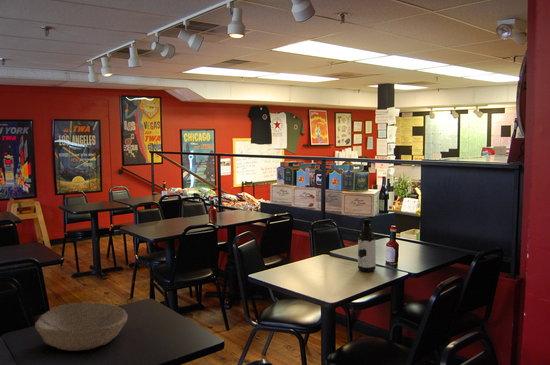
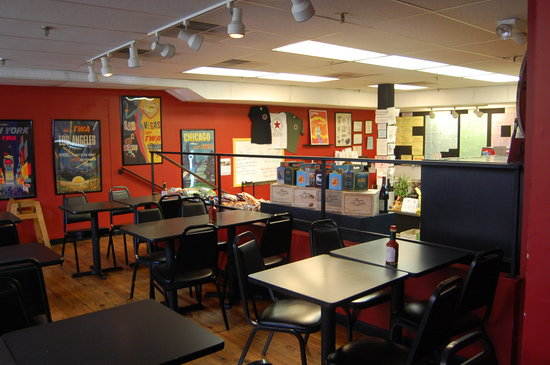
- water bottle [357,218,377,273]
- bowl [34,301,129,352]
